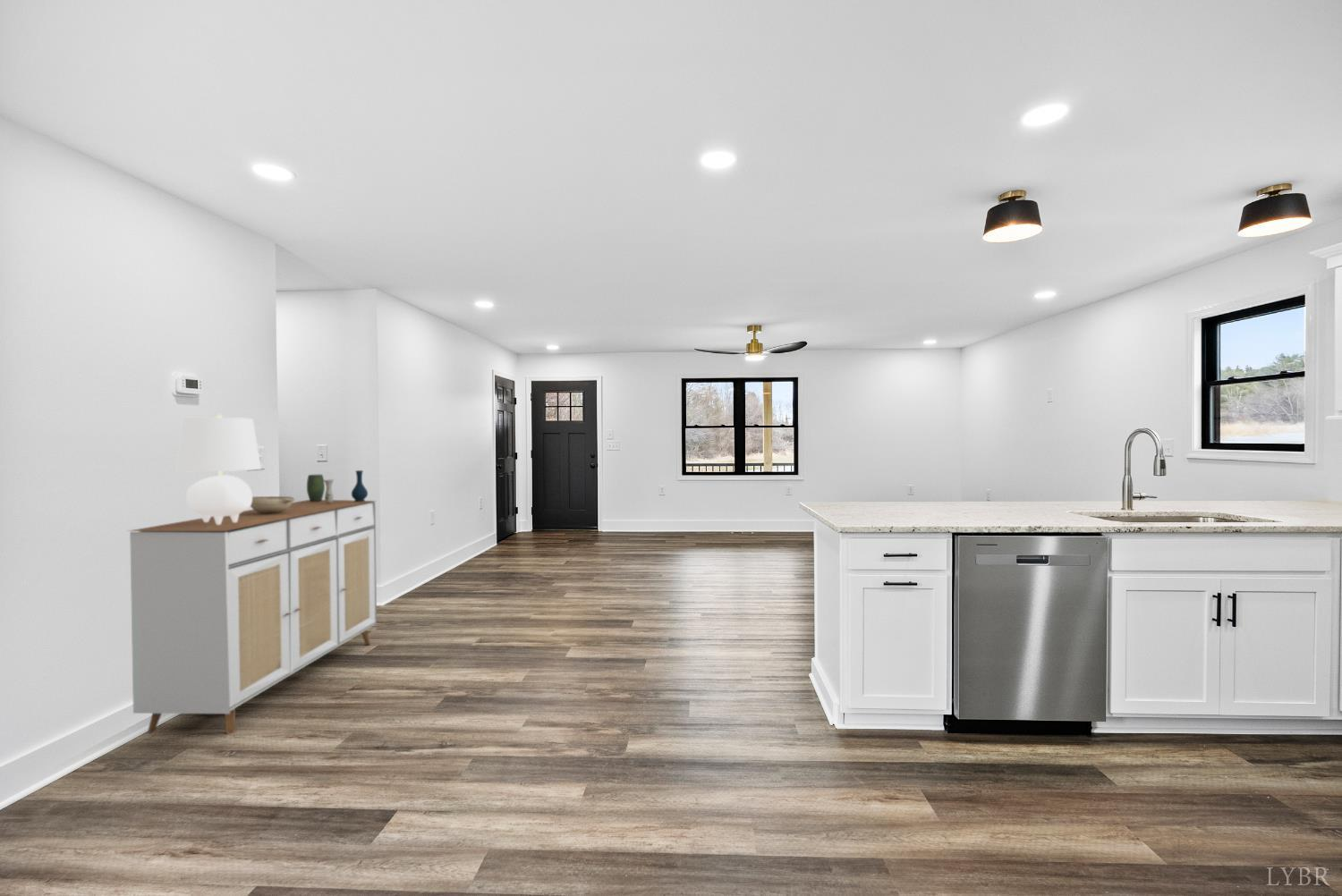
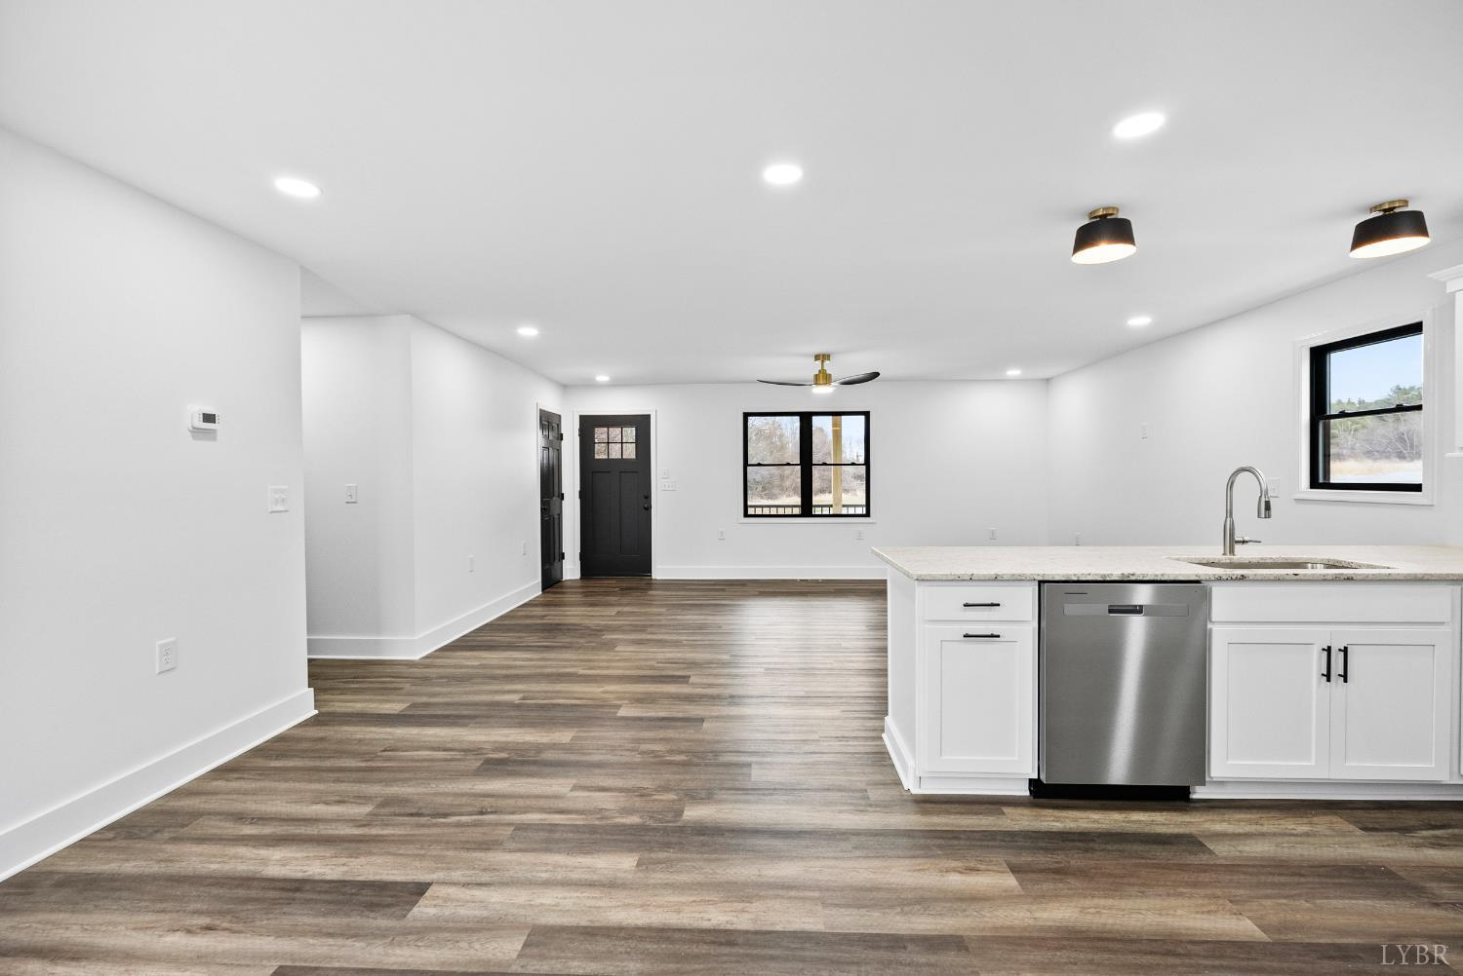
- table lamp [175,414,262,525]
- sideboard [127,499,378,735]
- decorative bowl [250,495,296,513]
- vase [306,469,369,503]
